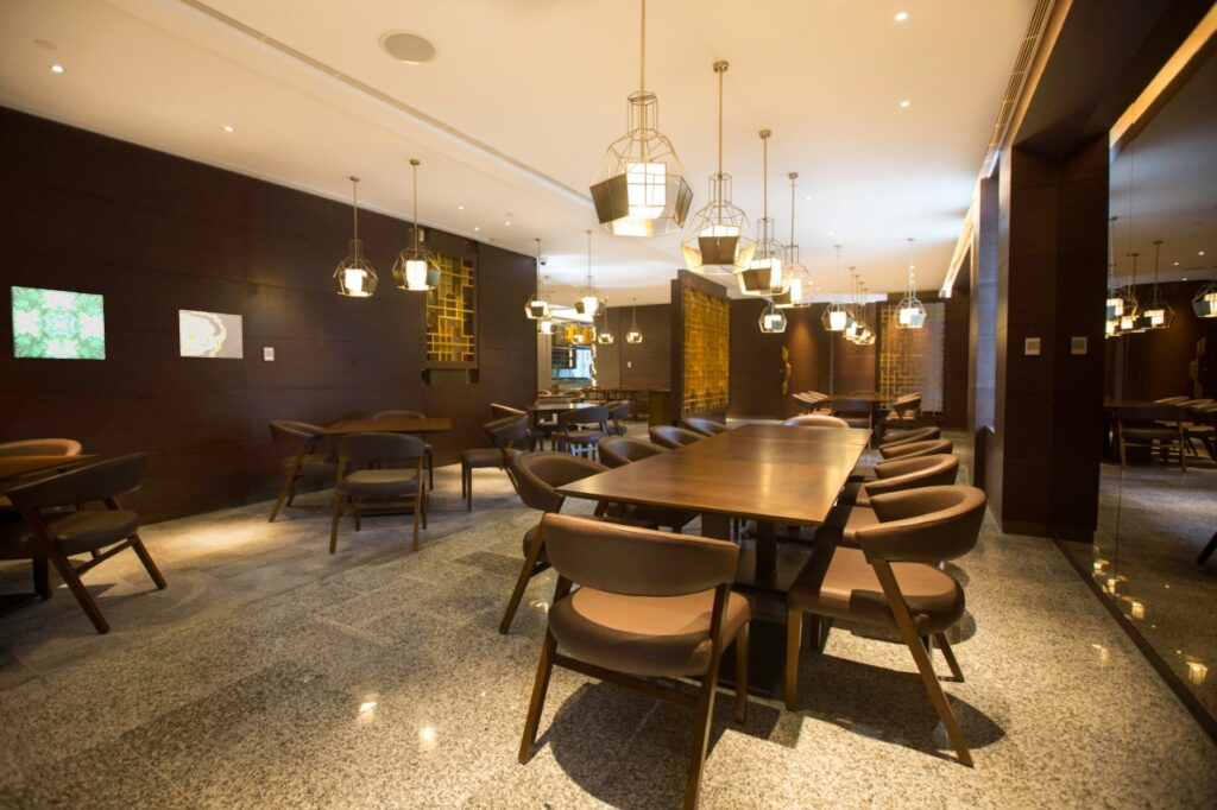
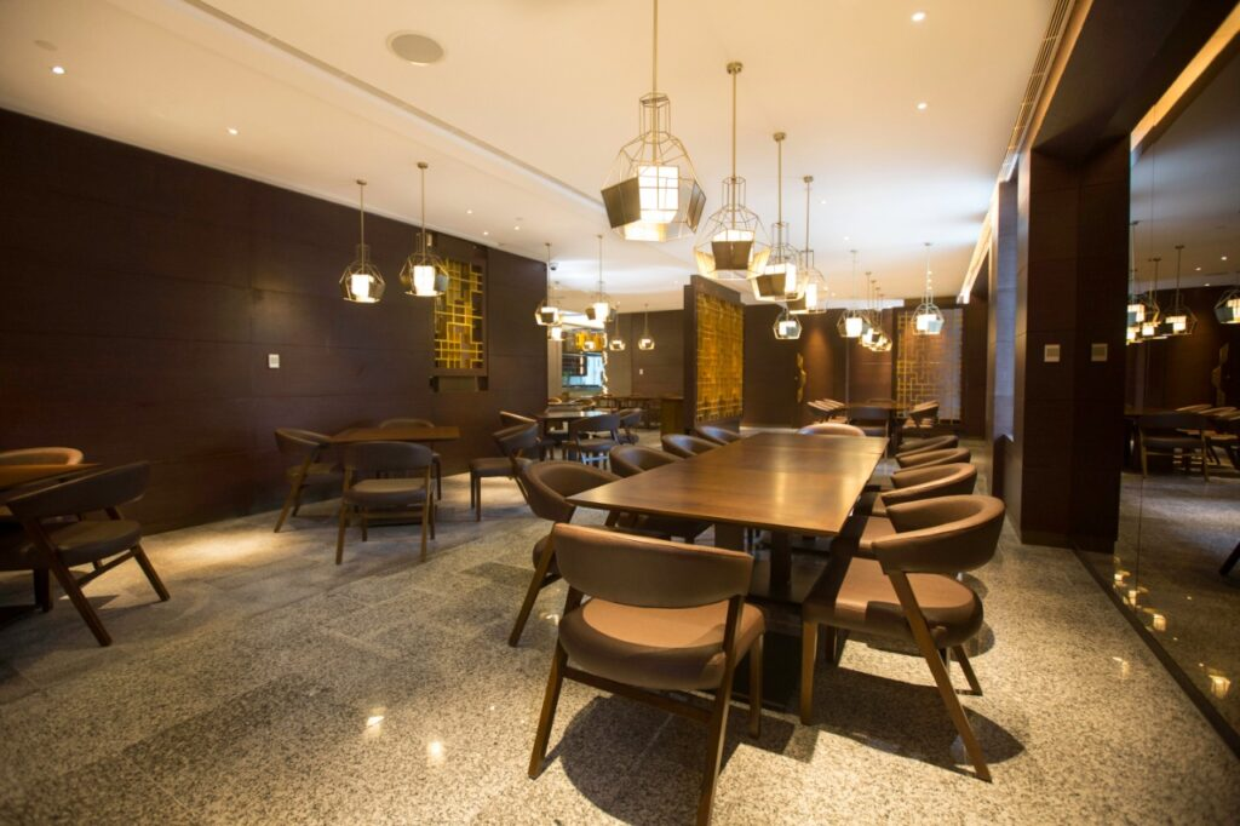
- wall art [10,285,106,361]
- wall art [178,309,244,360]
